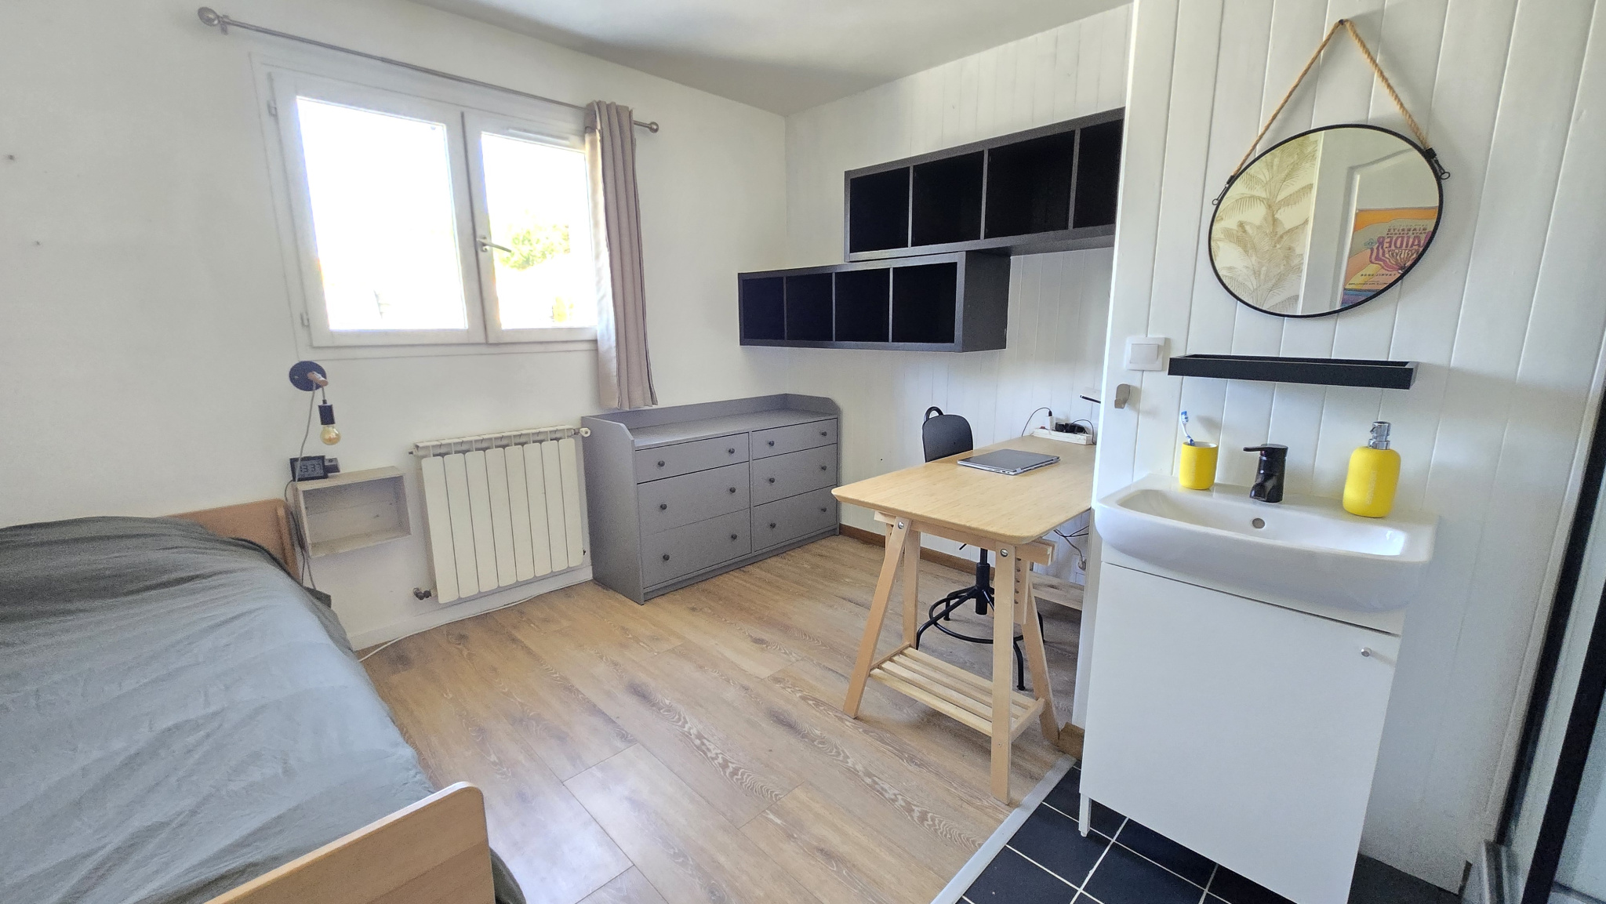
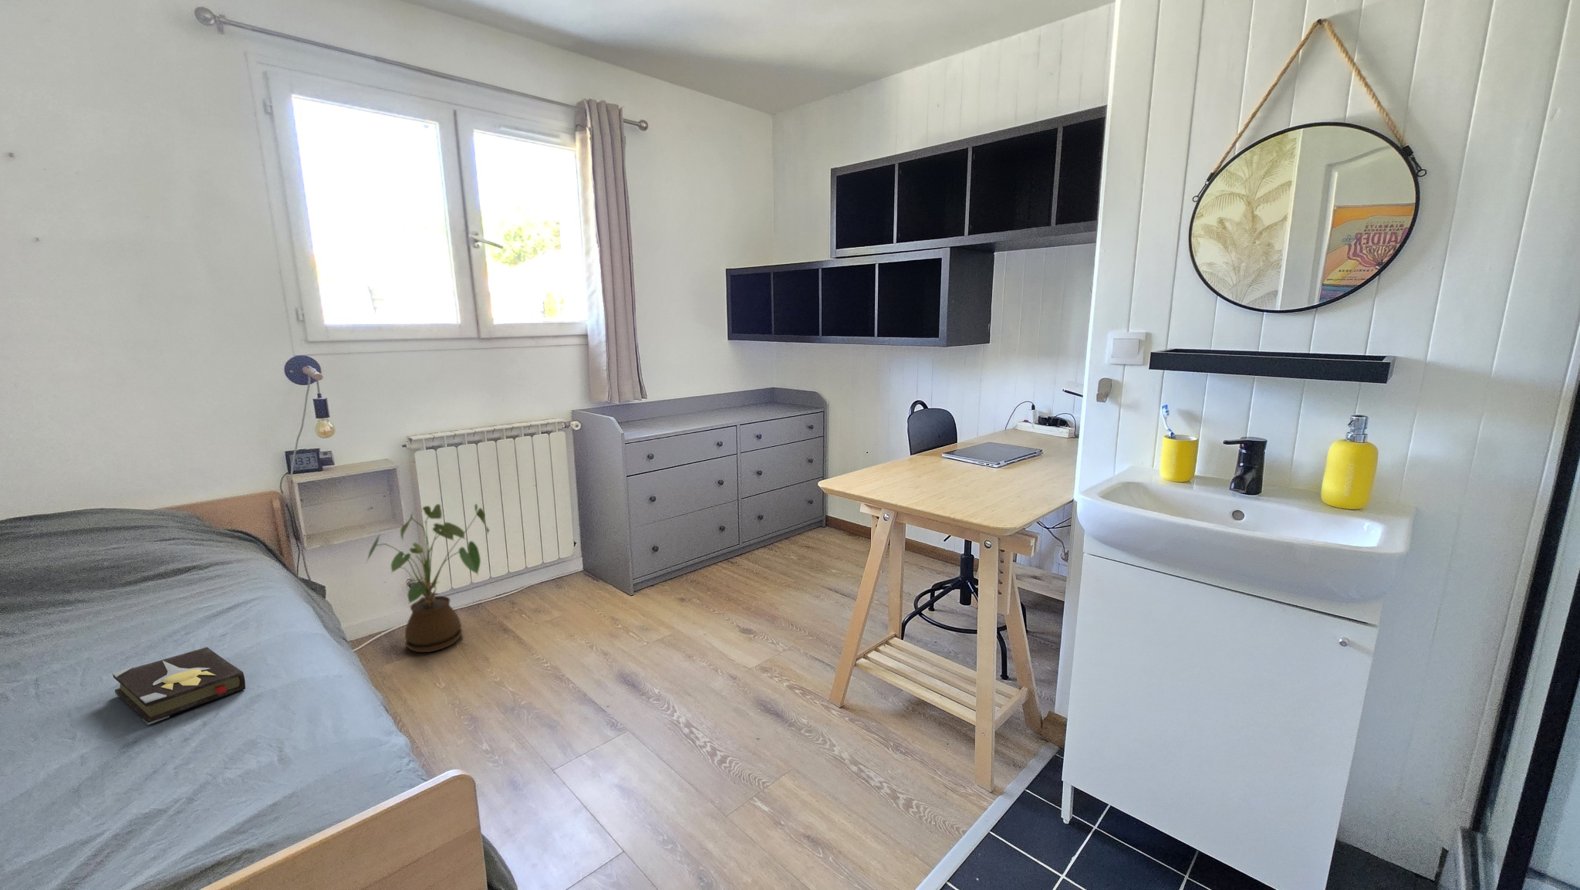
+ house plant [365,504,489,653]
+ hardback book [112,647,246,726]
